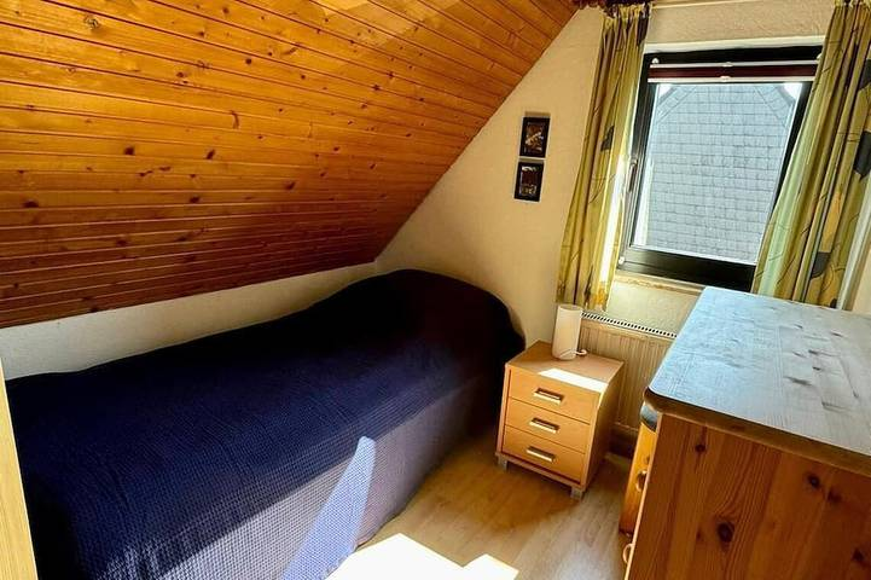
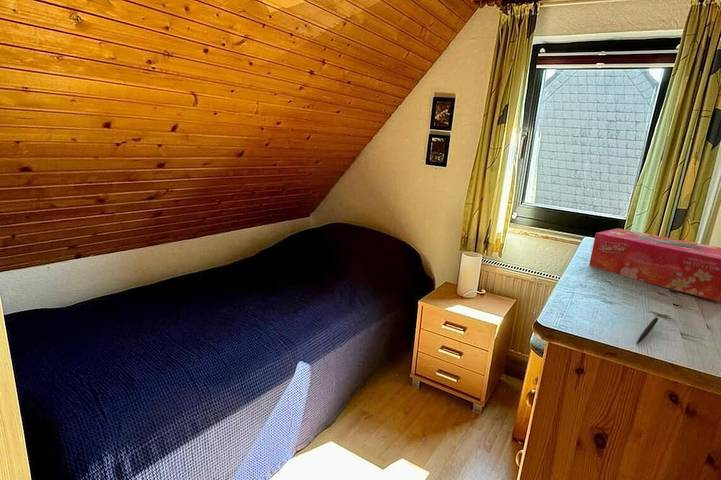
+ tissue box [588,227,721,302]
+ pen [635,316,659,345]
